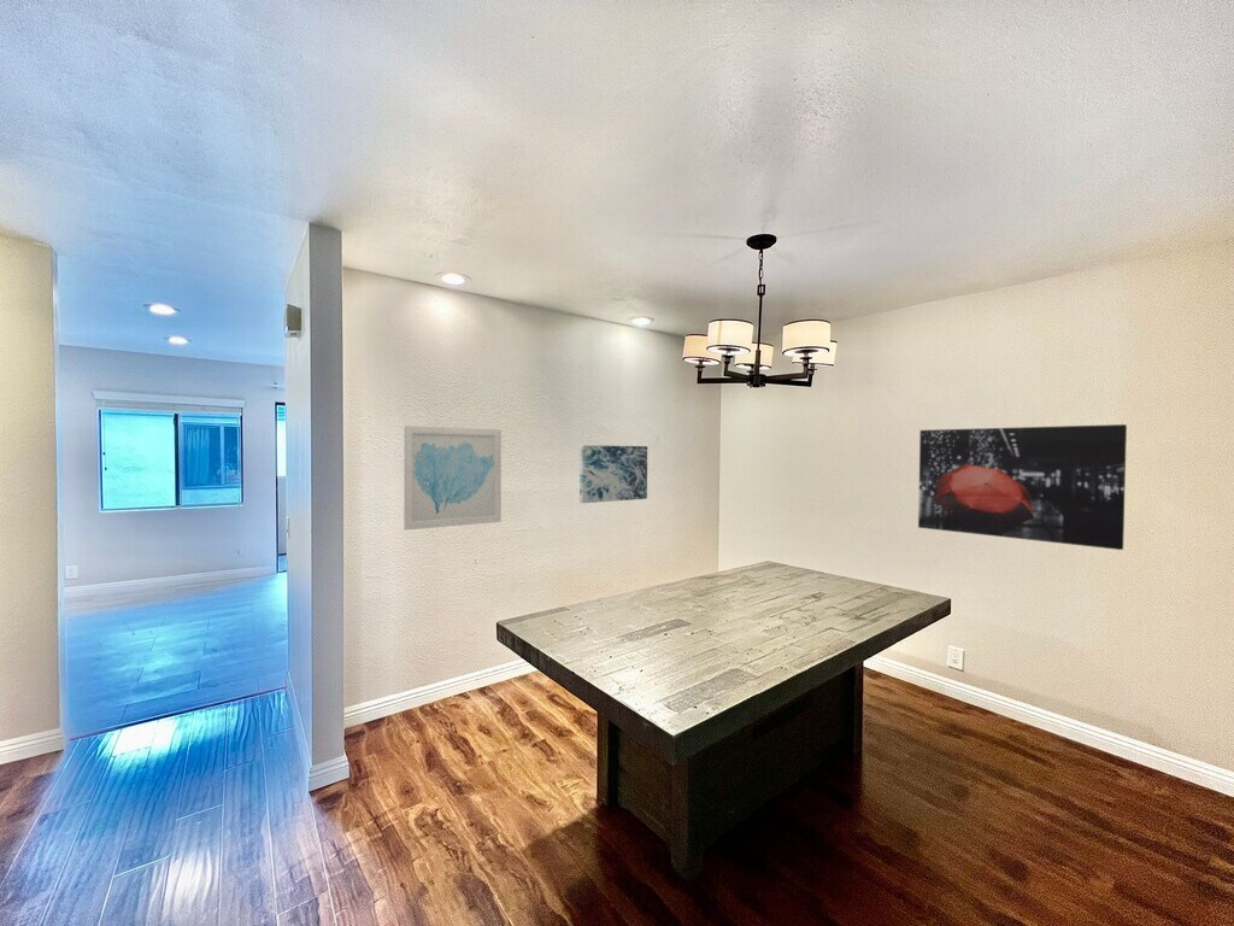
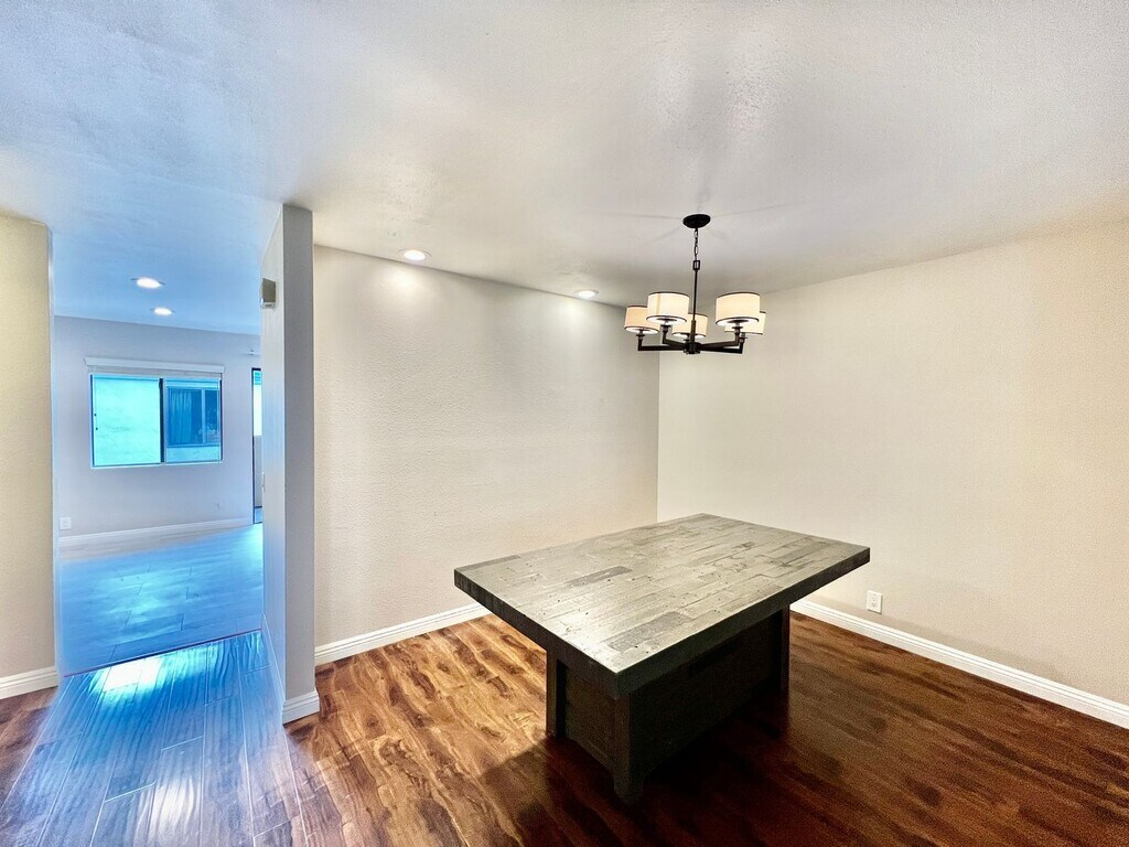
- wall art [917,423,1128,551]
- wall art [402,424,503,532]
- wall art [578,444,648,504]
